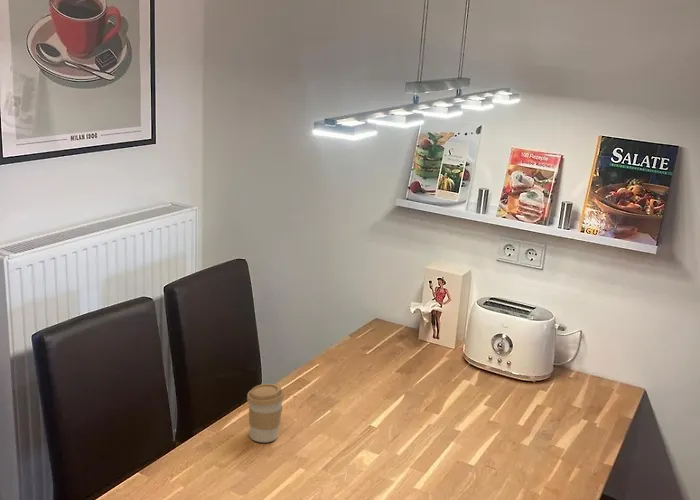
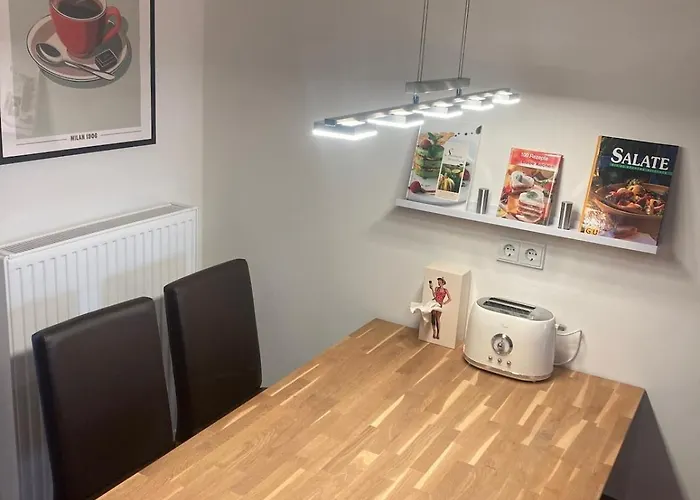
- coffee cup [246,383,285,443]
